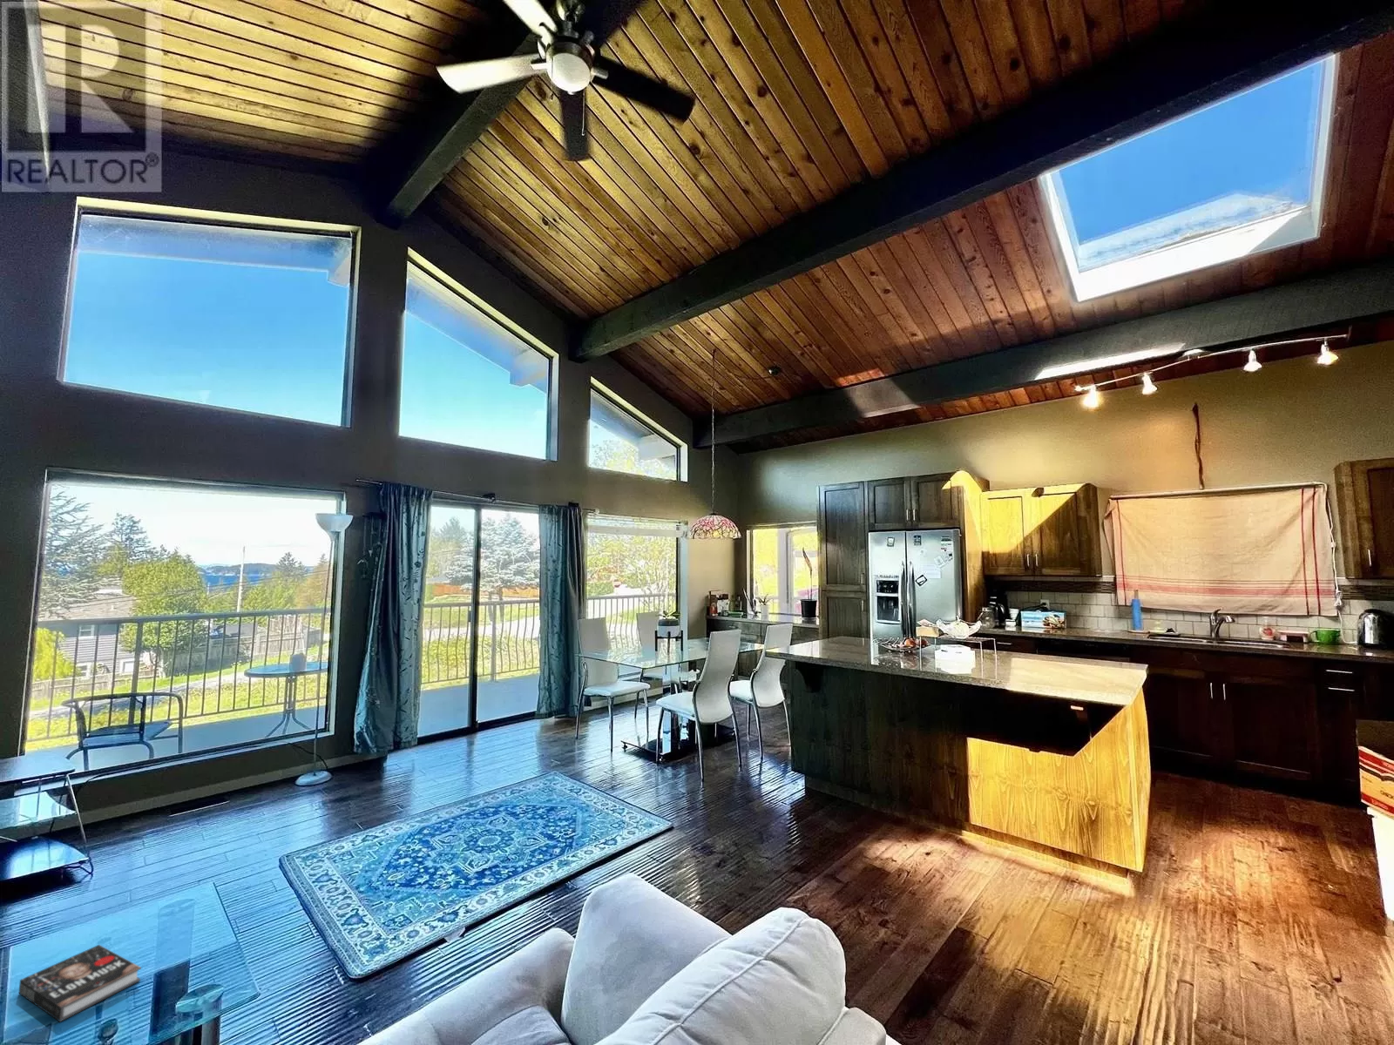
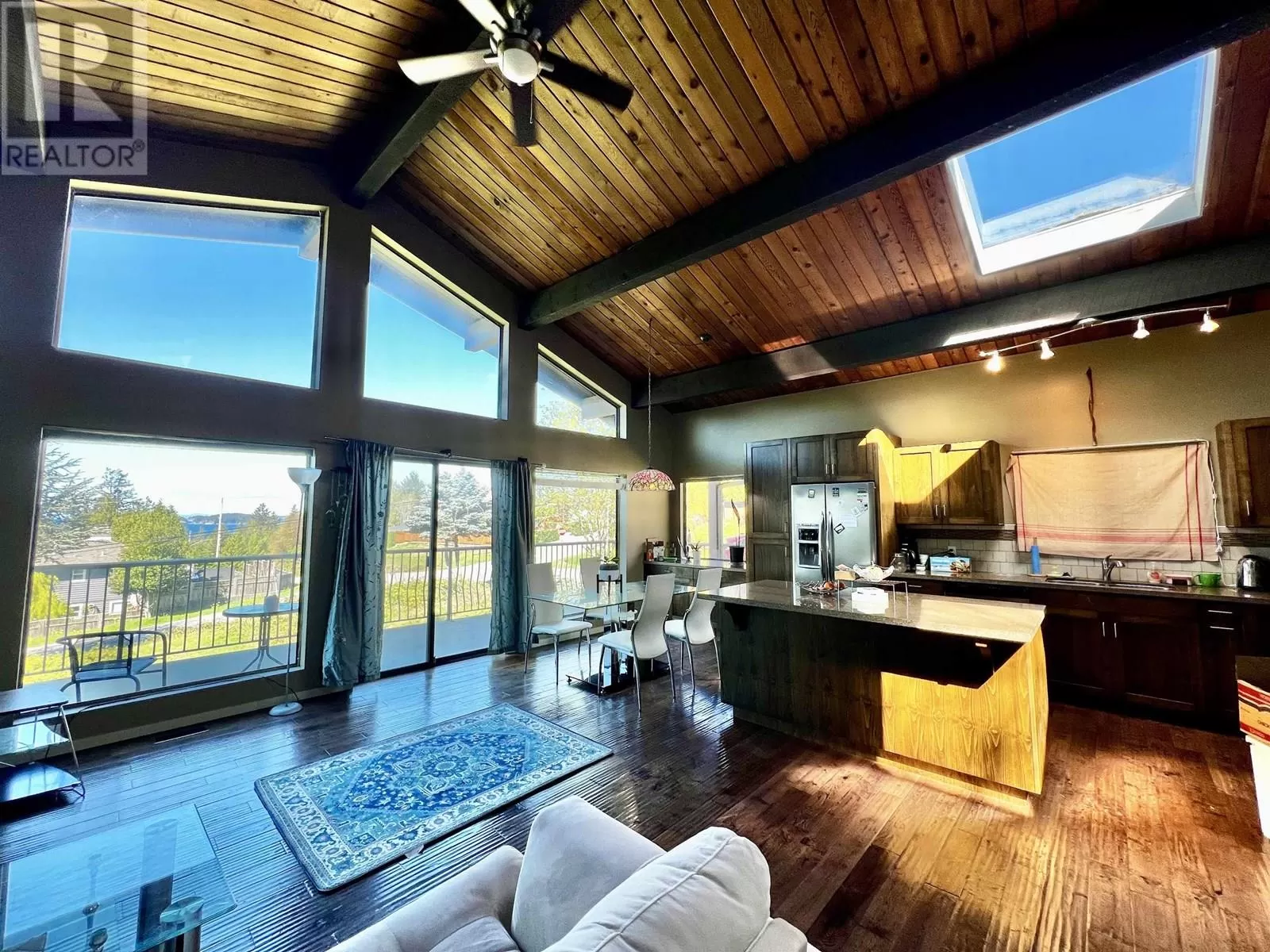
- book [19,944,142,1022]
